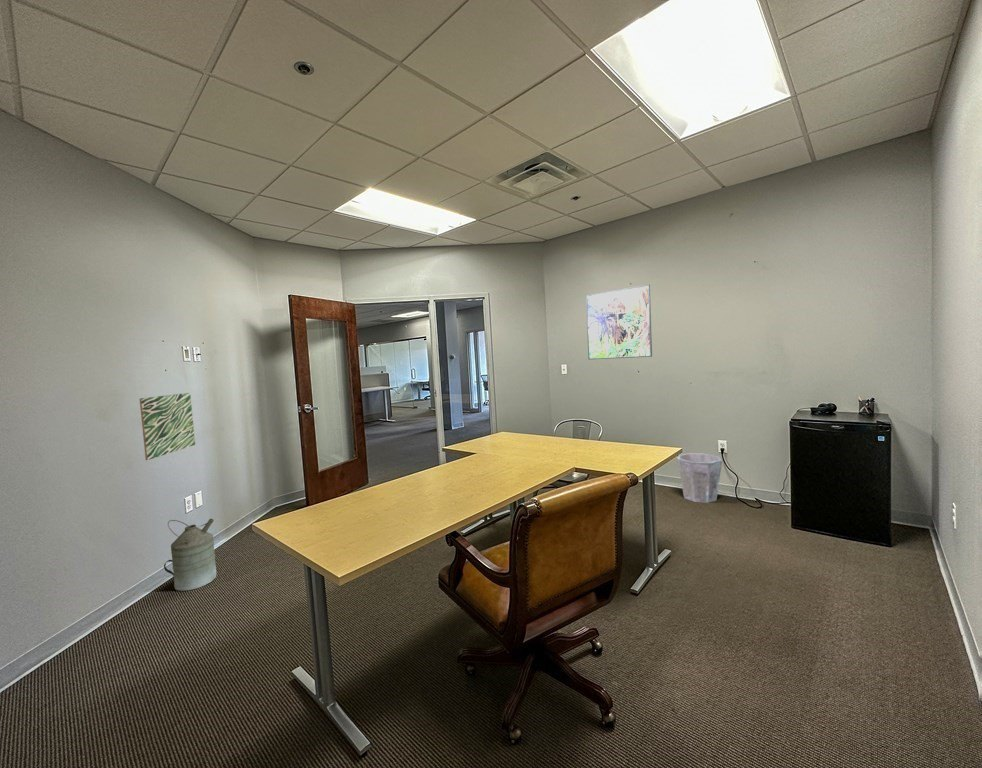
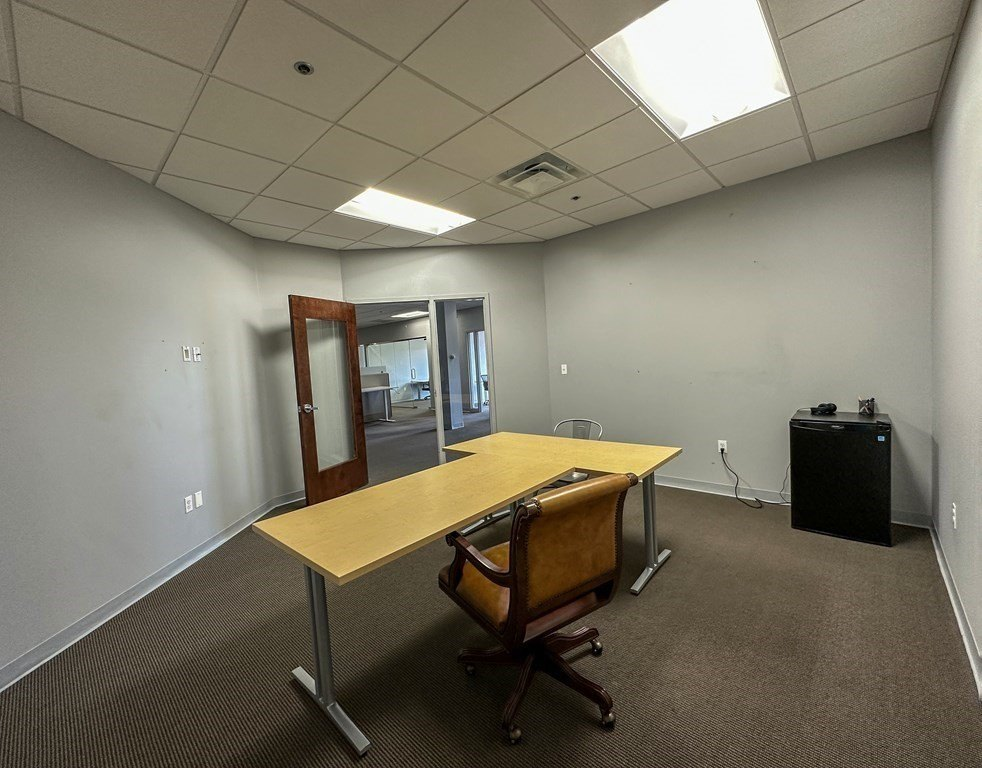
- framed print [585,283,653,360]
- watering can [163,518,217,592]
- wall art [138,392,196,461]
- waste bin [676,452,723,504]
